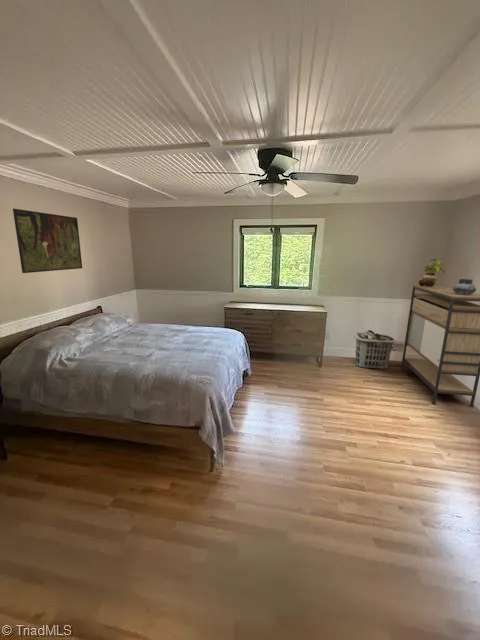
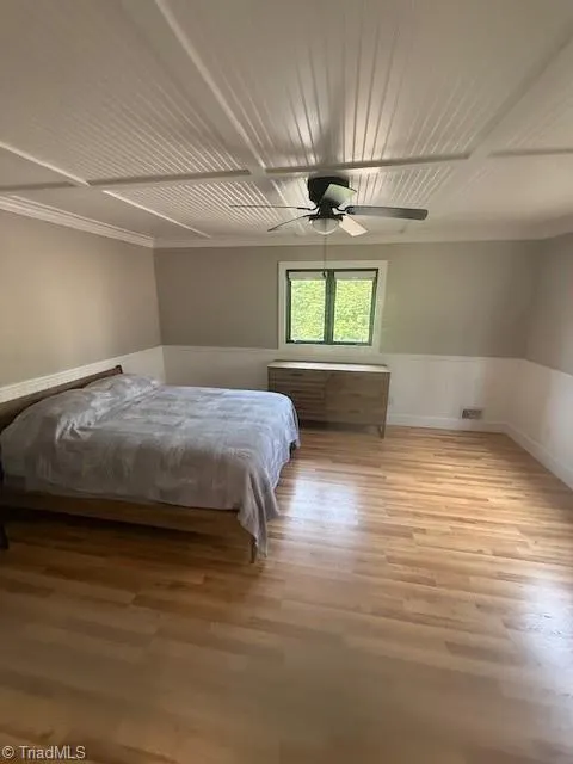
- shelving unit [400,284,480,408]
- potted plant [418,258,447,286]
- clothes hamper [353,329,397,370]
- ceramic vessel [452,278,477,295]
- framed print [12,208,83,274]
